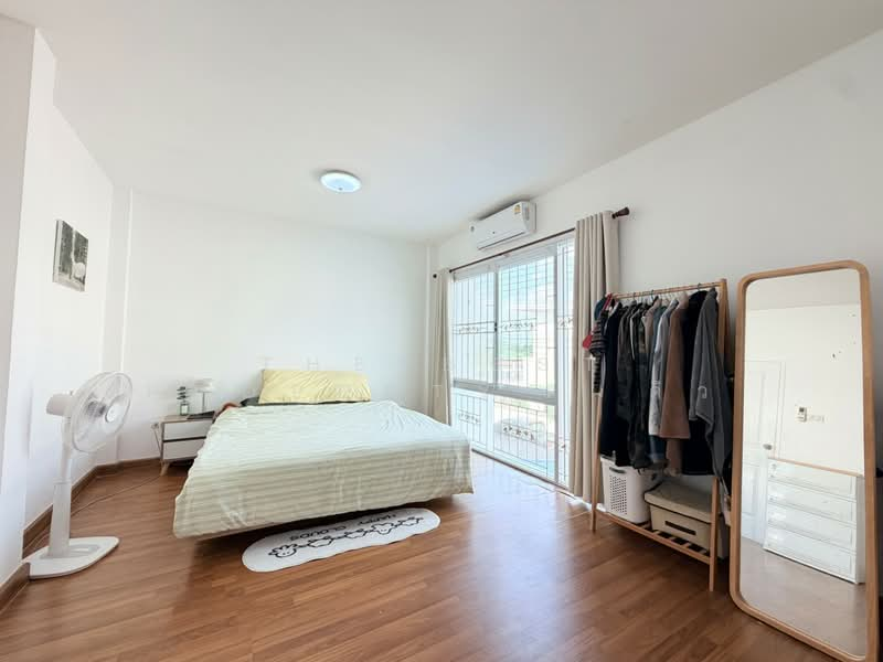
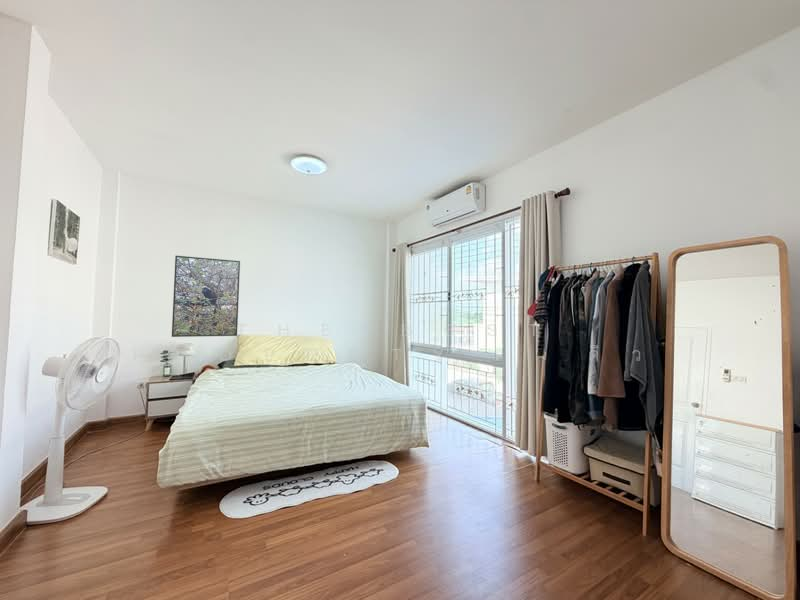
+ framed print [171,255,241,338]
